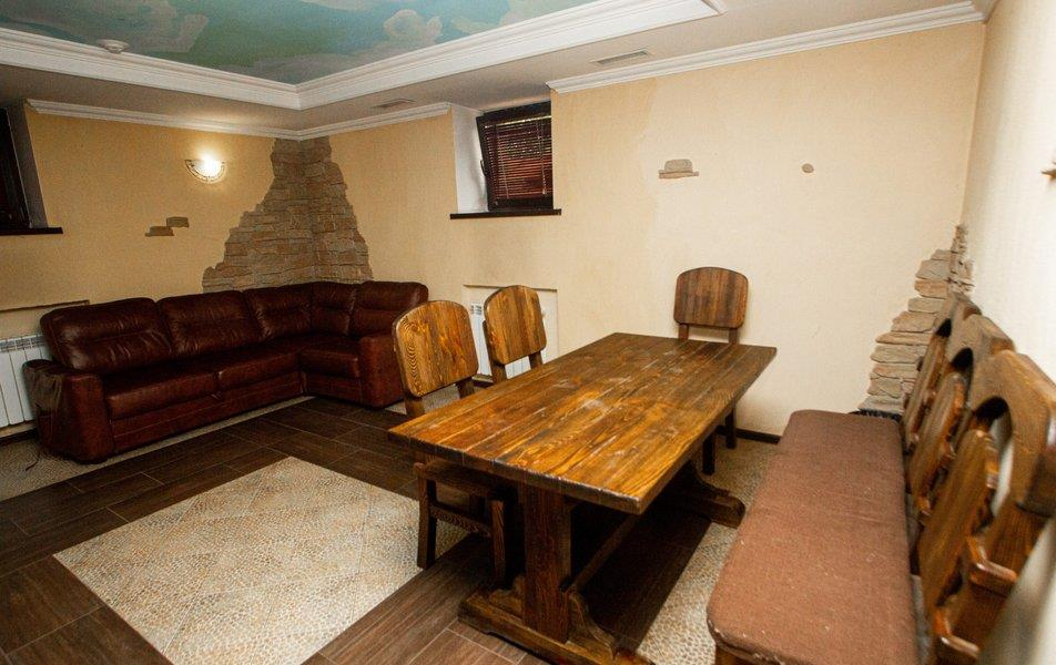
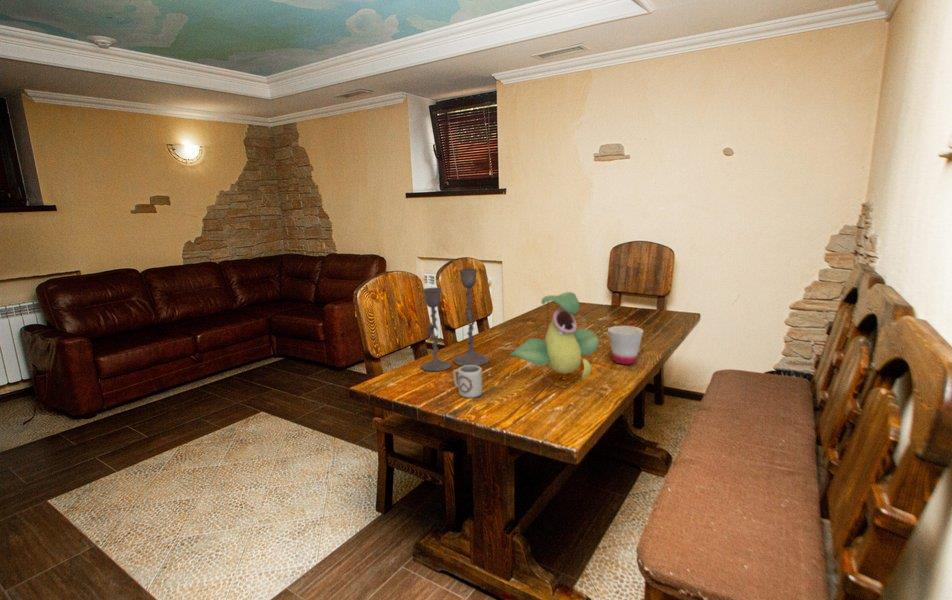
+ cup [452,365,484,399]
+ plant [508,291,600,388]
+ cup [607,325,644,366]
+ candlestick [420,268,491,372]
